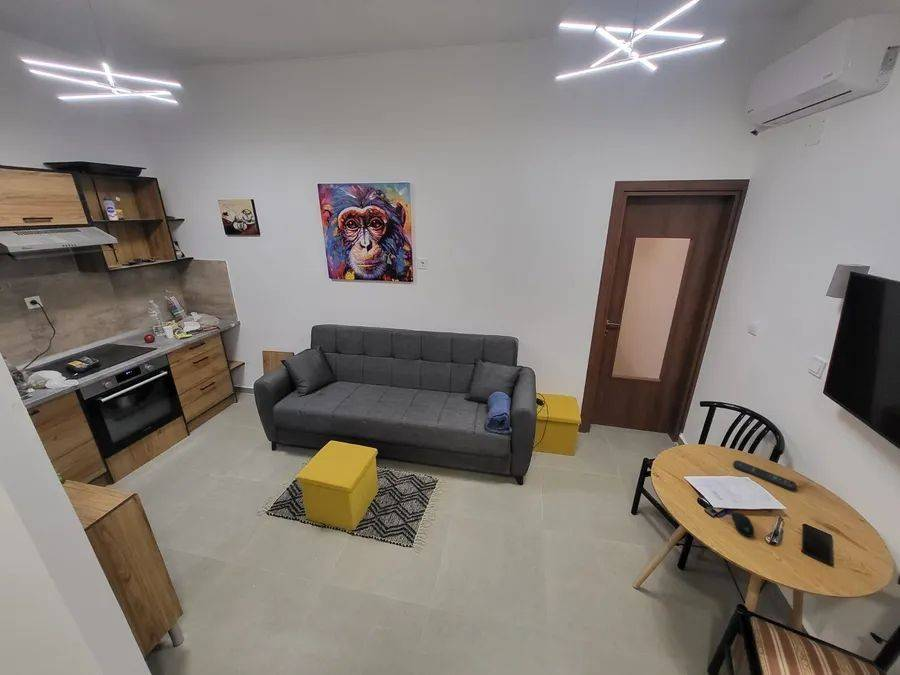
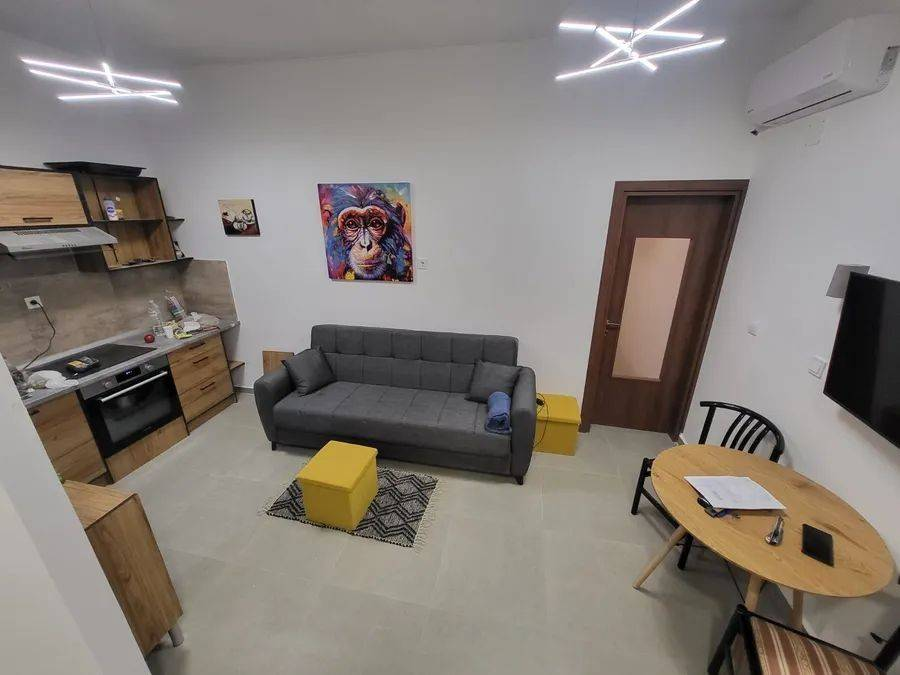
- computer mouse [731,512,755,538]
- remote control [732,459,798,492]
